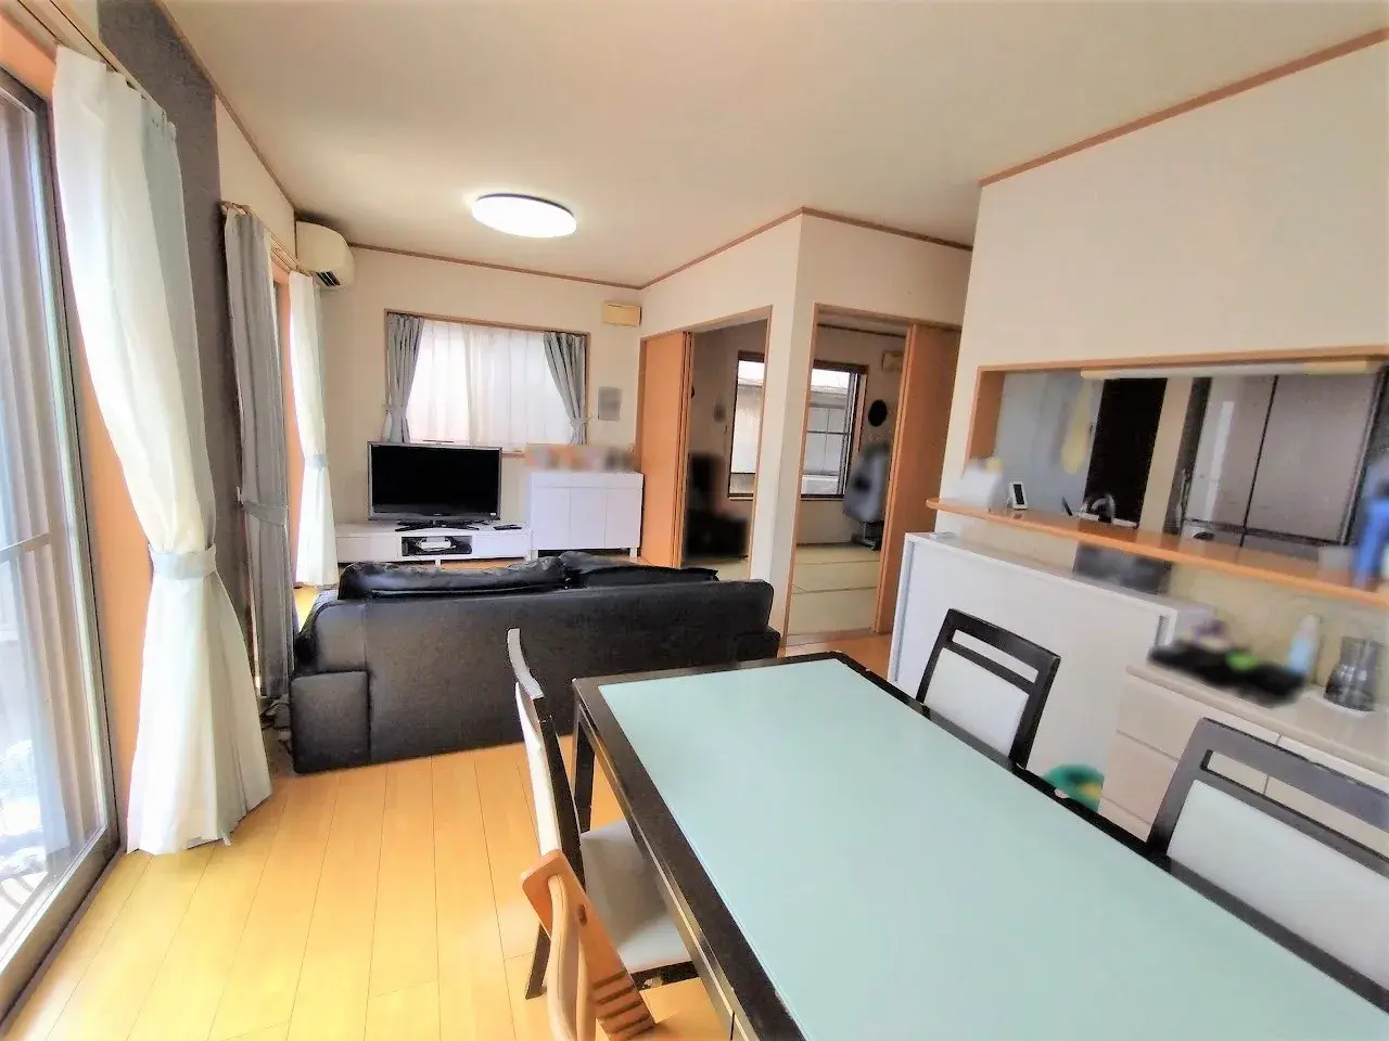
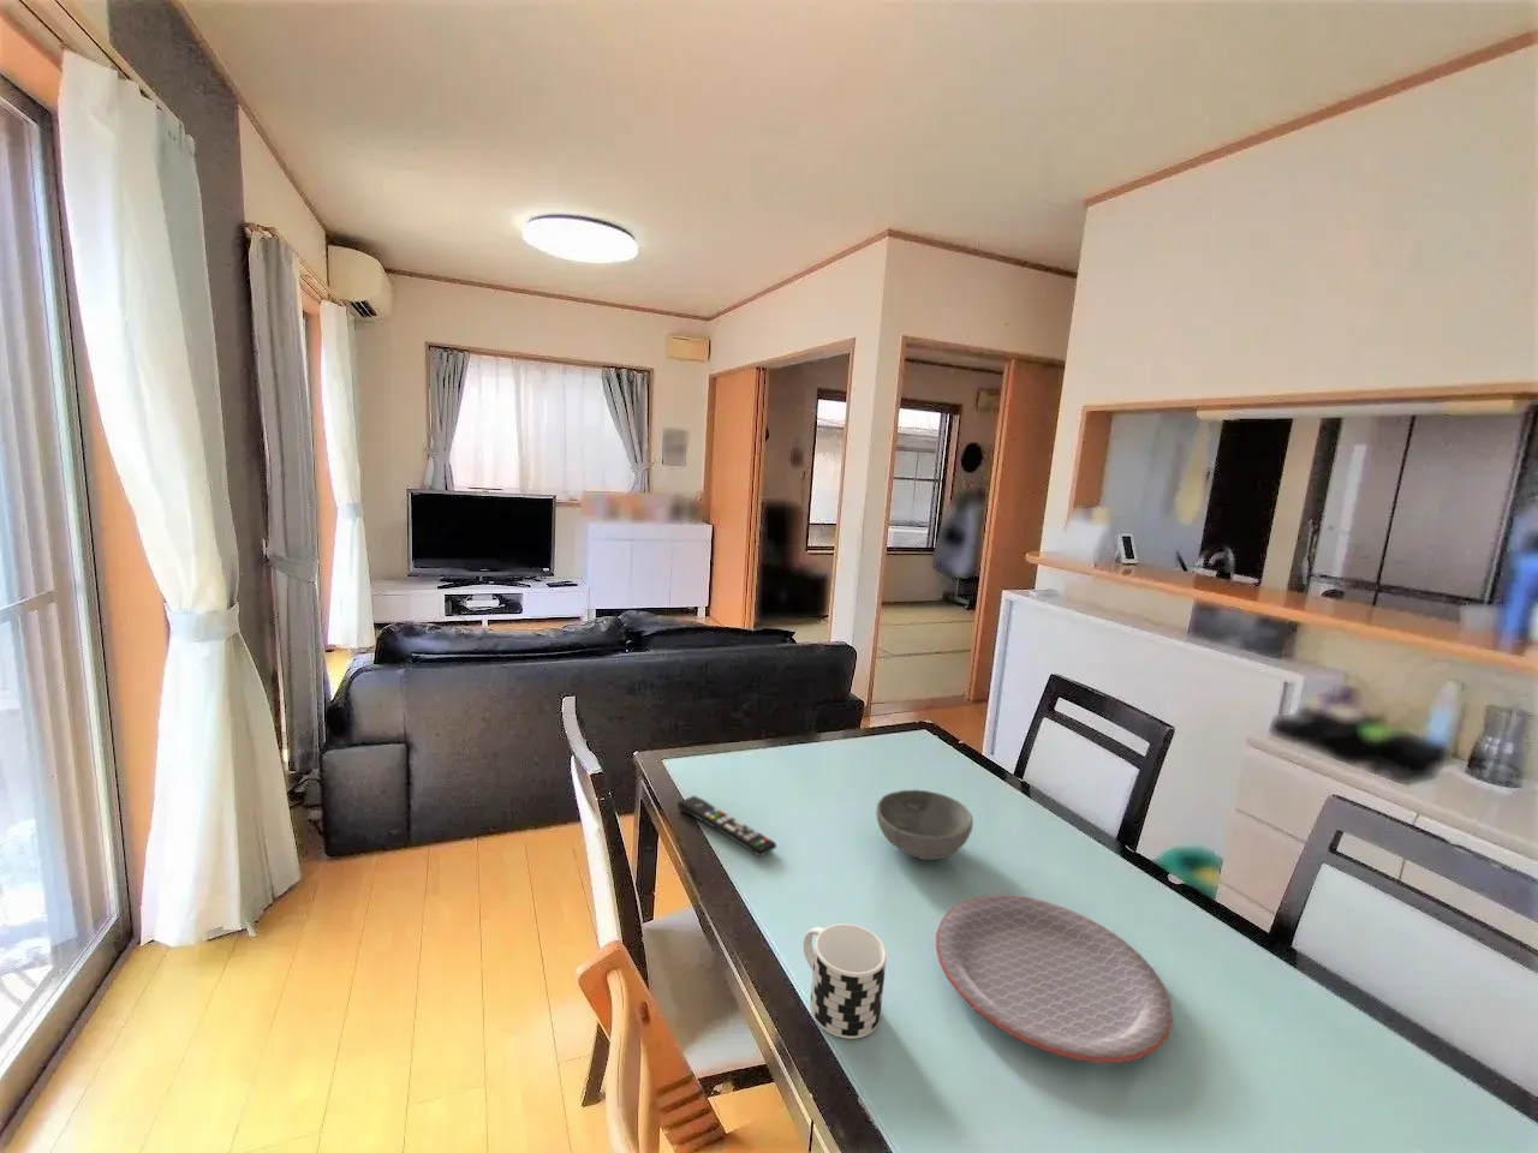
+ bowl [874,790,975,861]
+ cup [803,923,888,1040]
+ plate [935,895,1173,1065]
+ remote control [677,793,777,857]
